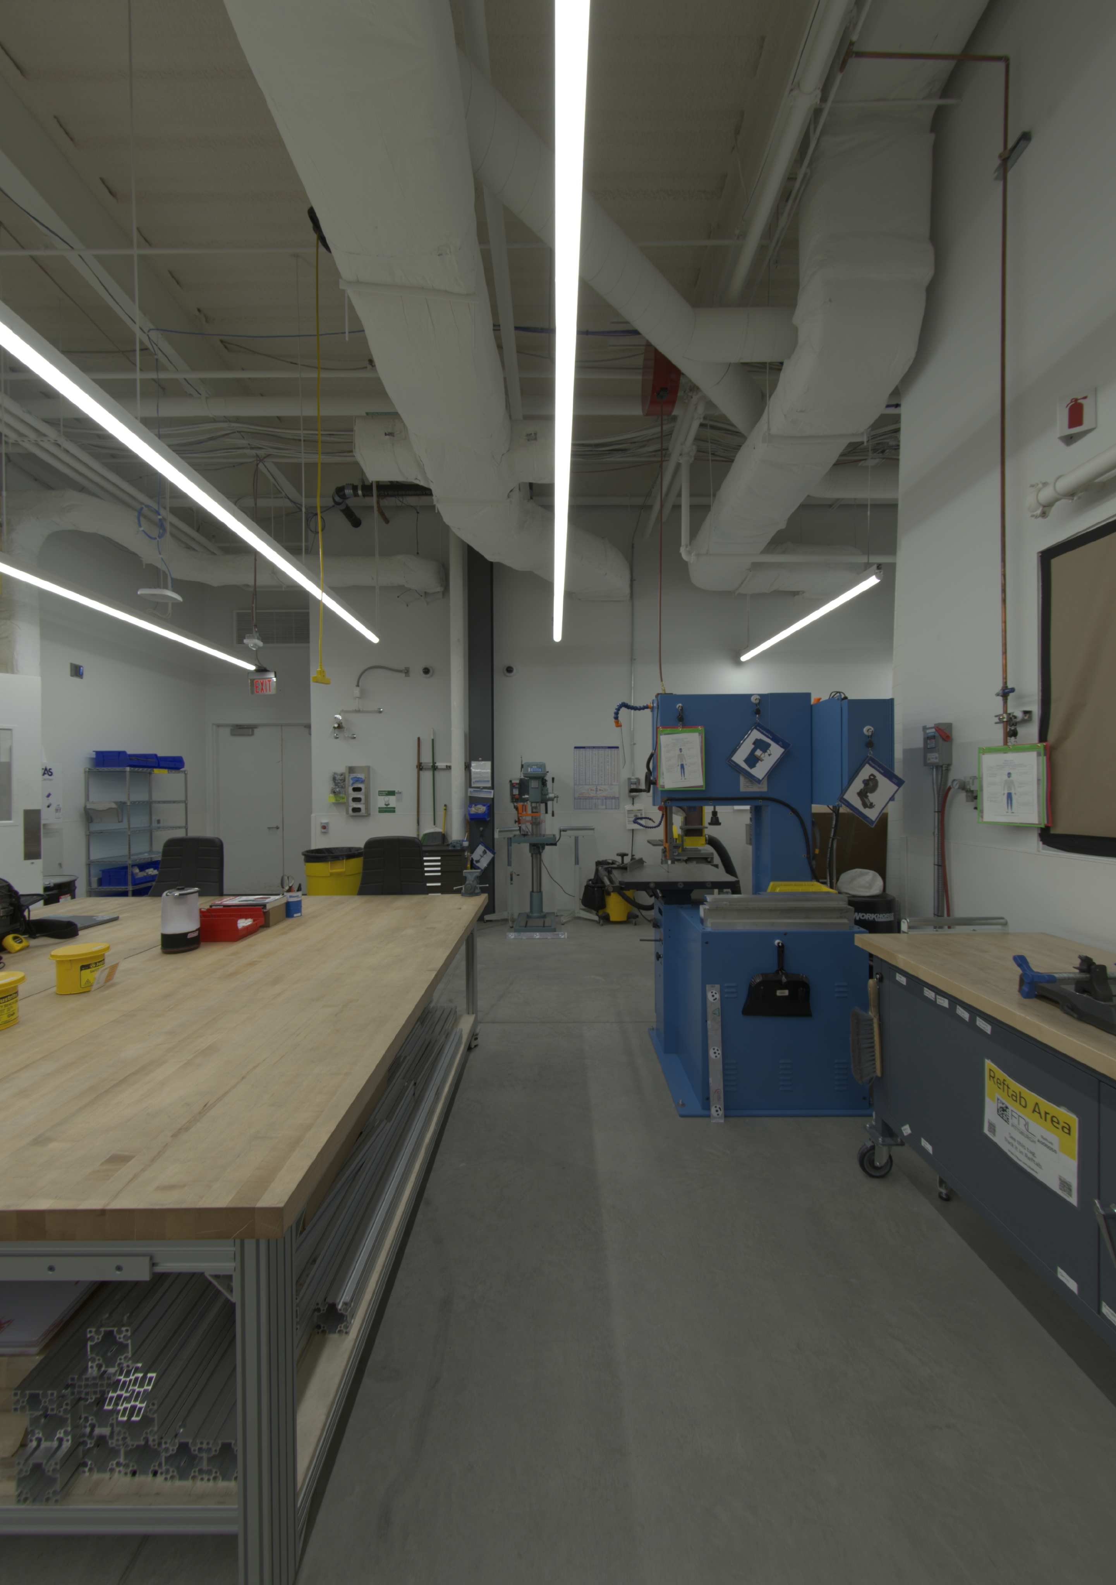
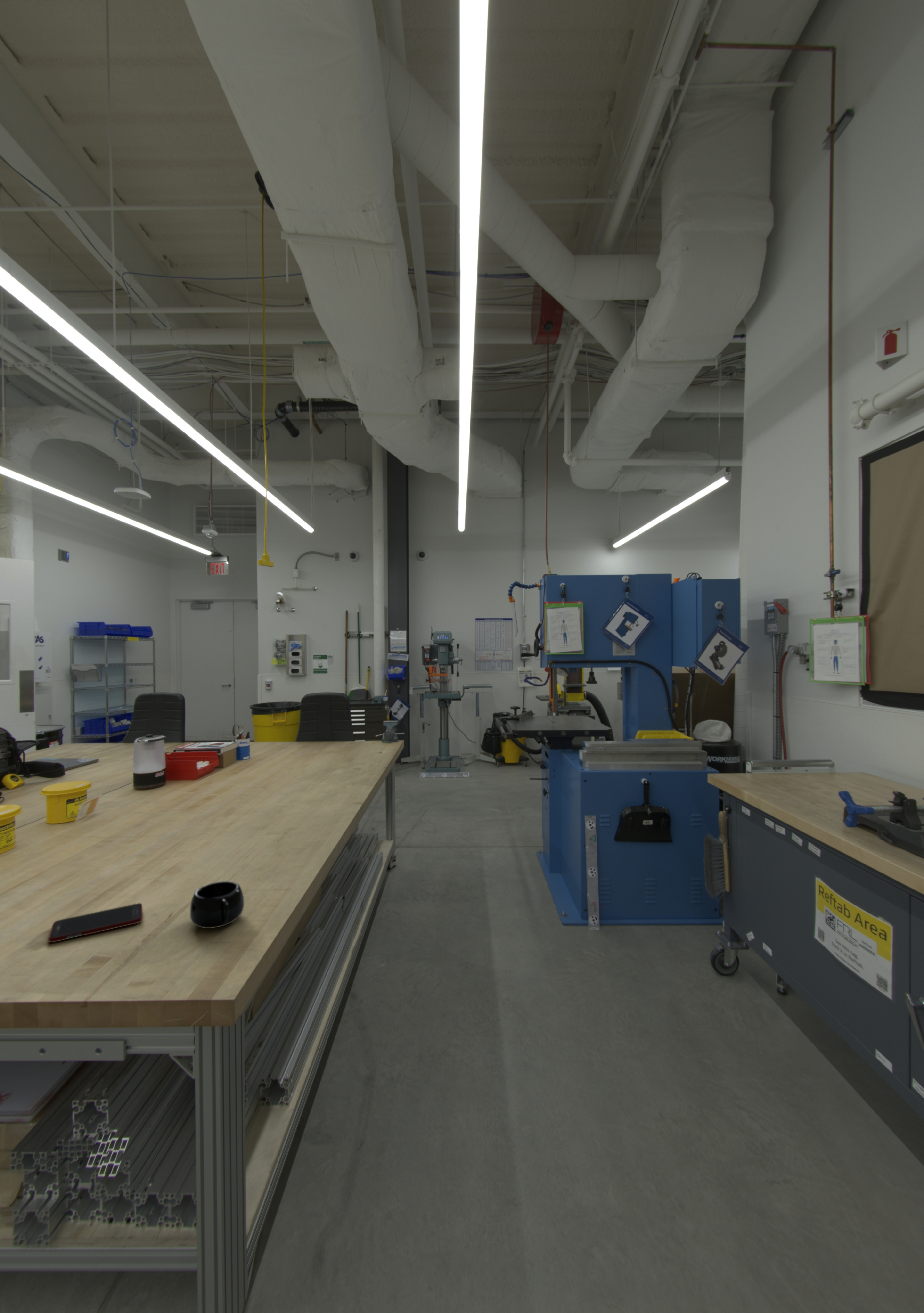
+ mug [189,881,244,929]
+ cell phone [48,903,143,943]
